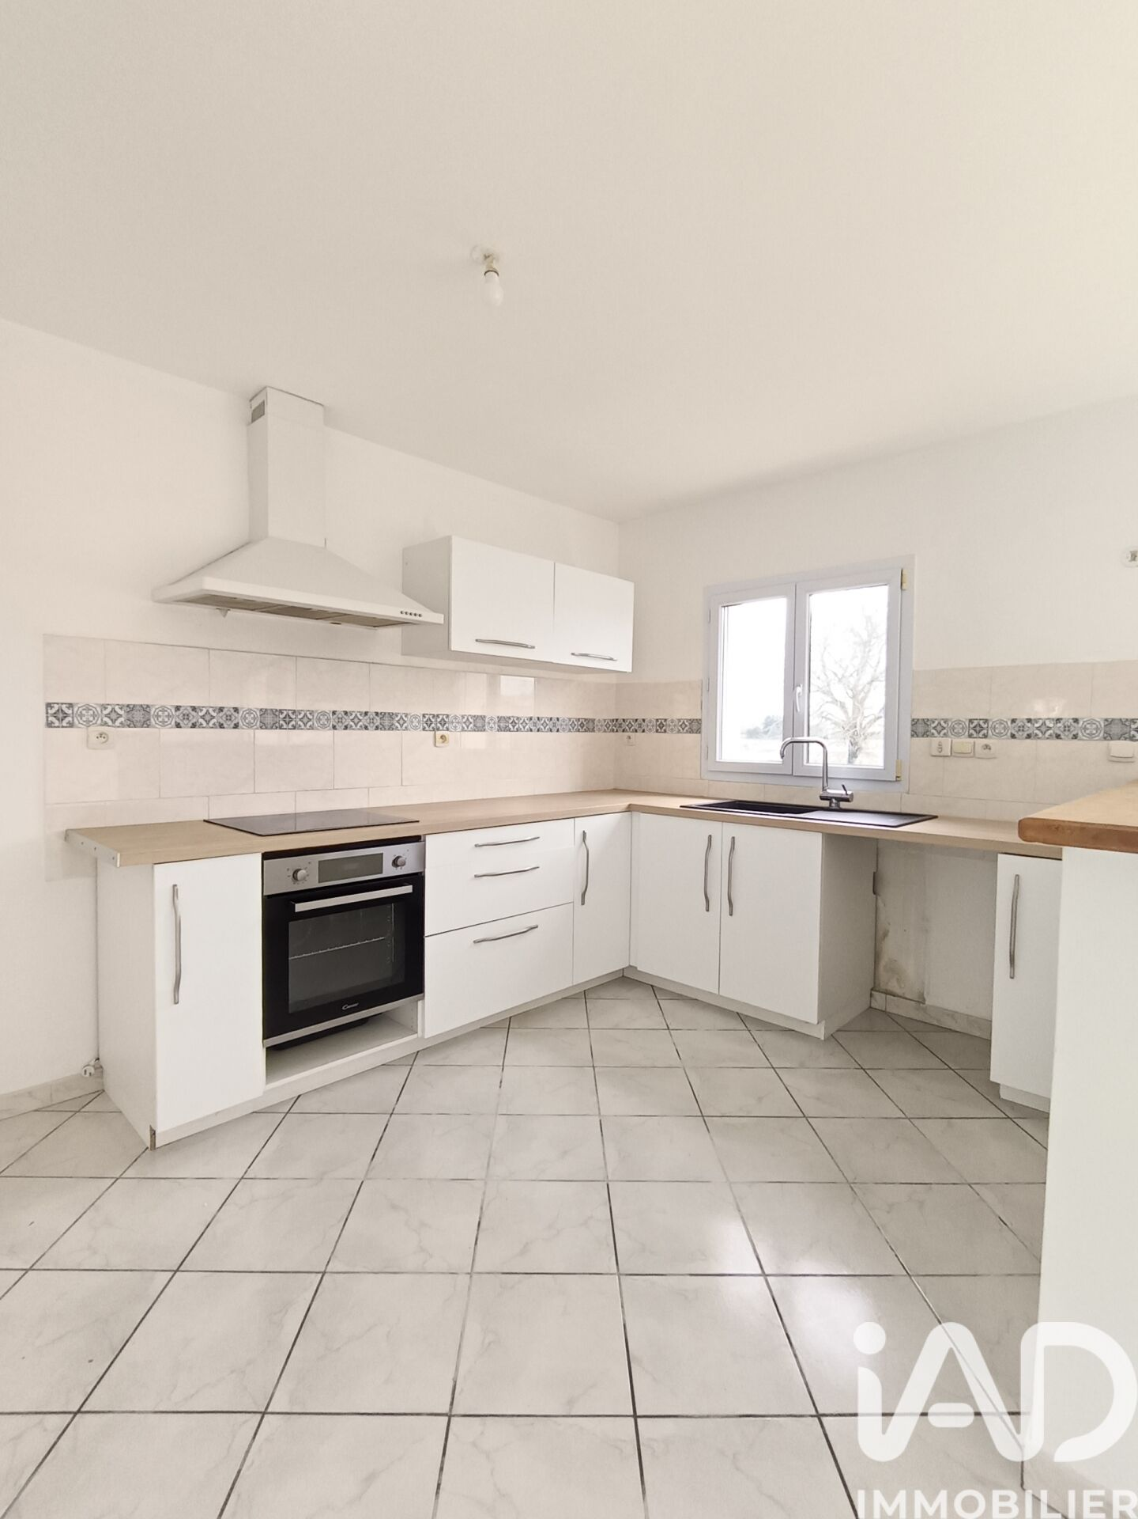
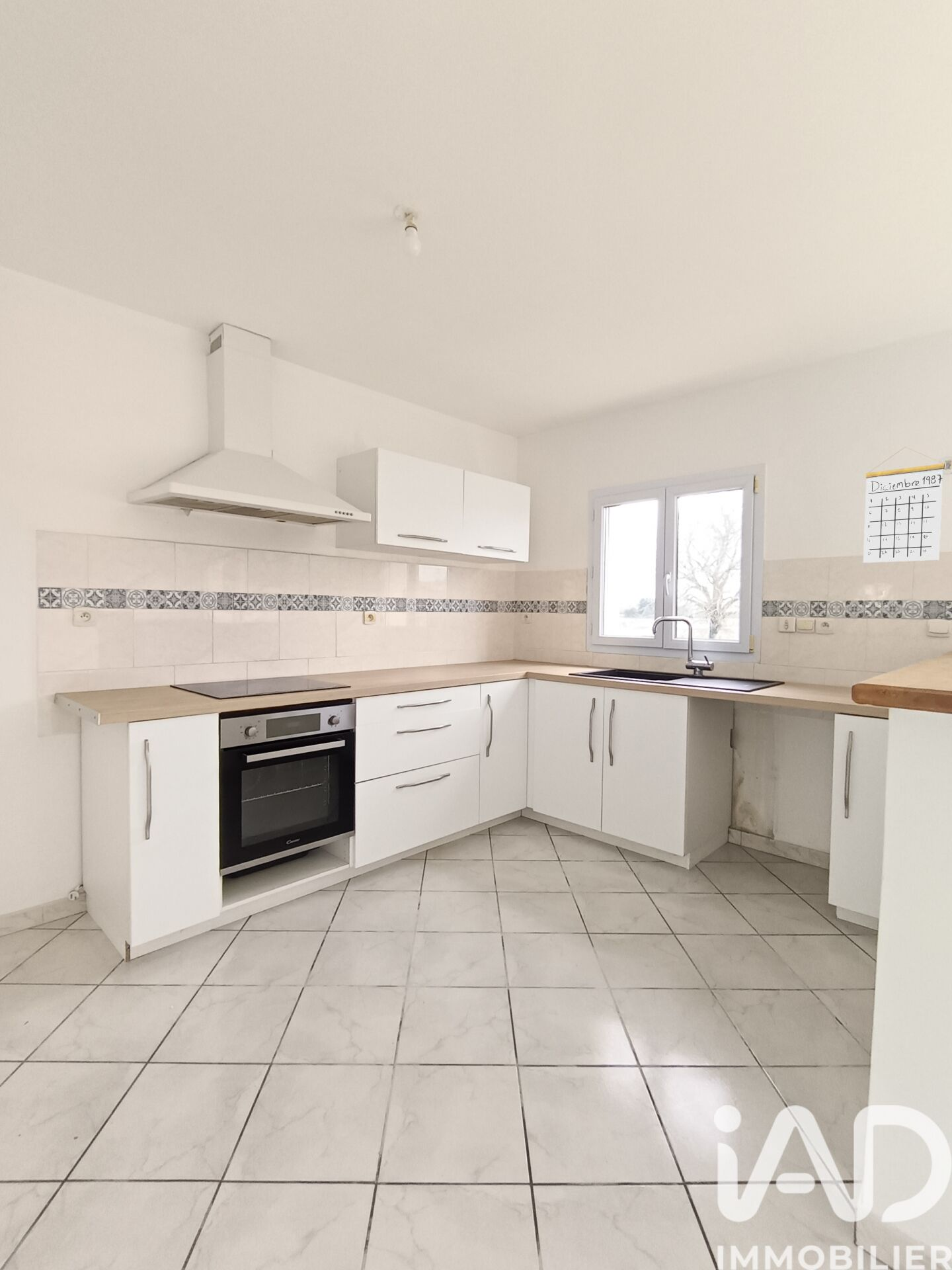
+ calendar [863,446,945,564]
